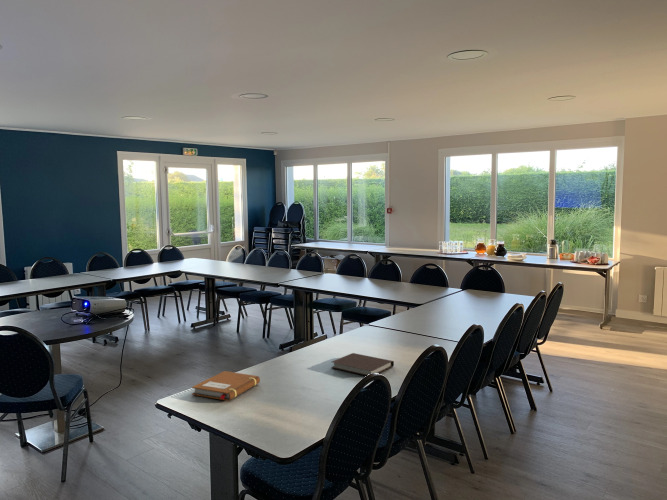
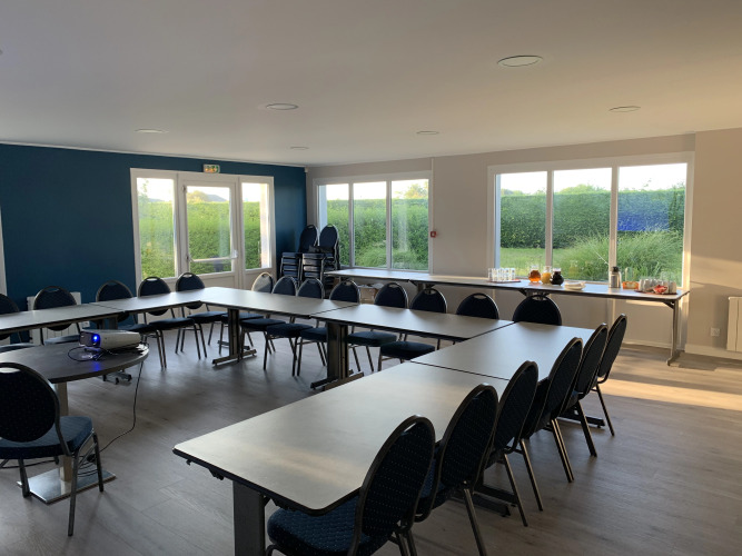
- notebook [191,370,261,402]
- notebook [330,352,395,377]
